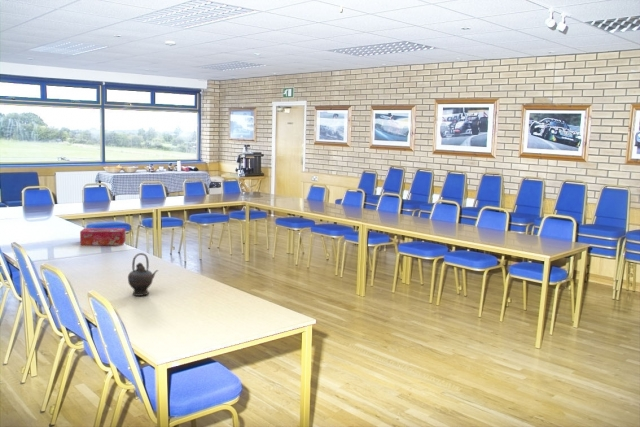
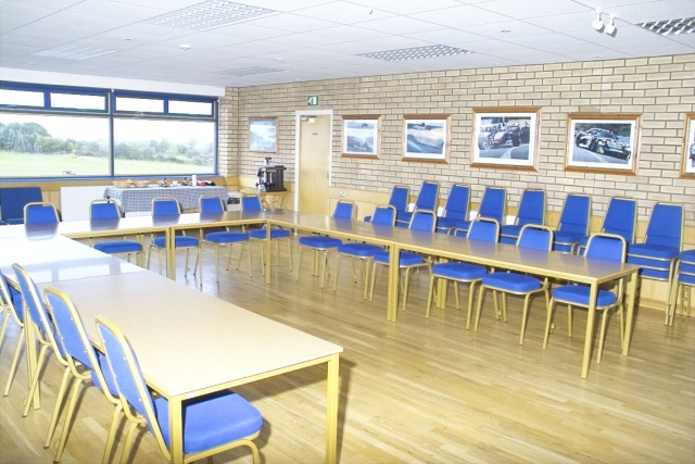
- tissue box [79,227,126,246]
- teapot [127,252,159,297]
